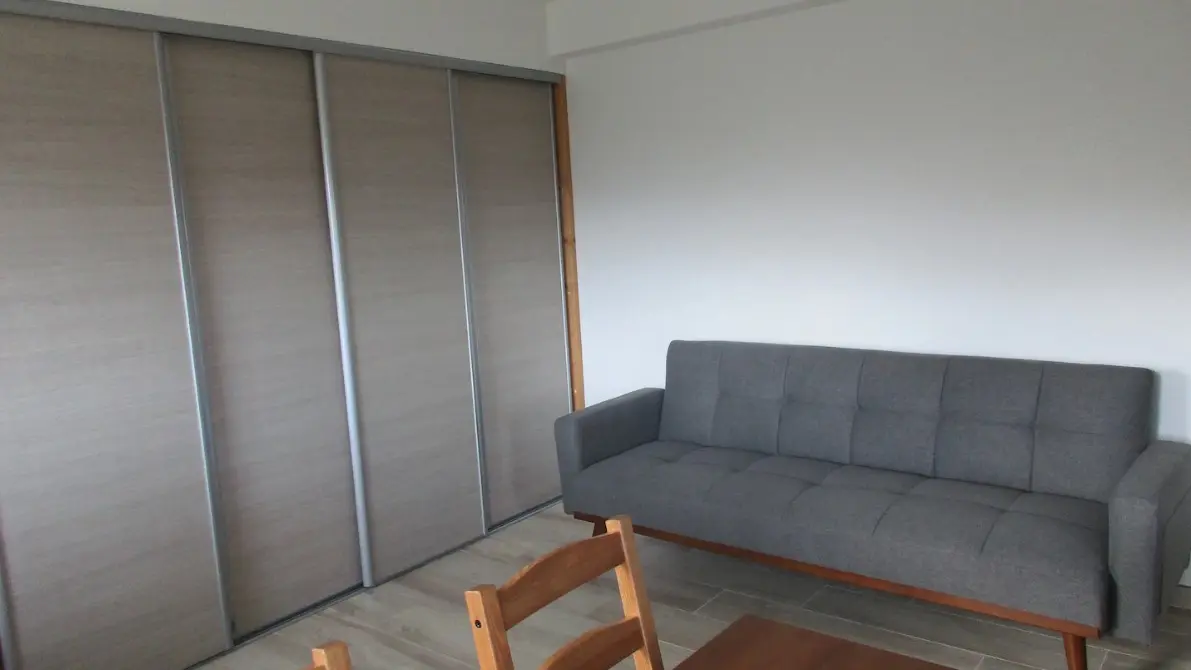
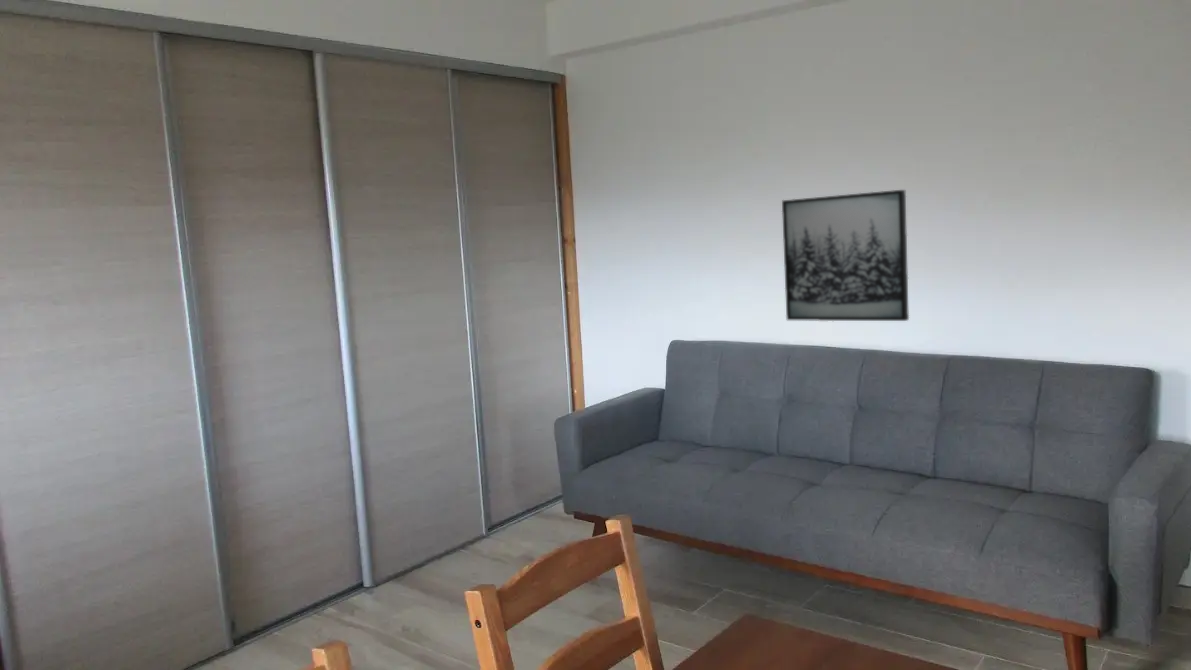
+ wall art [781,189,910,322]
